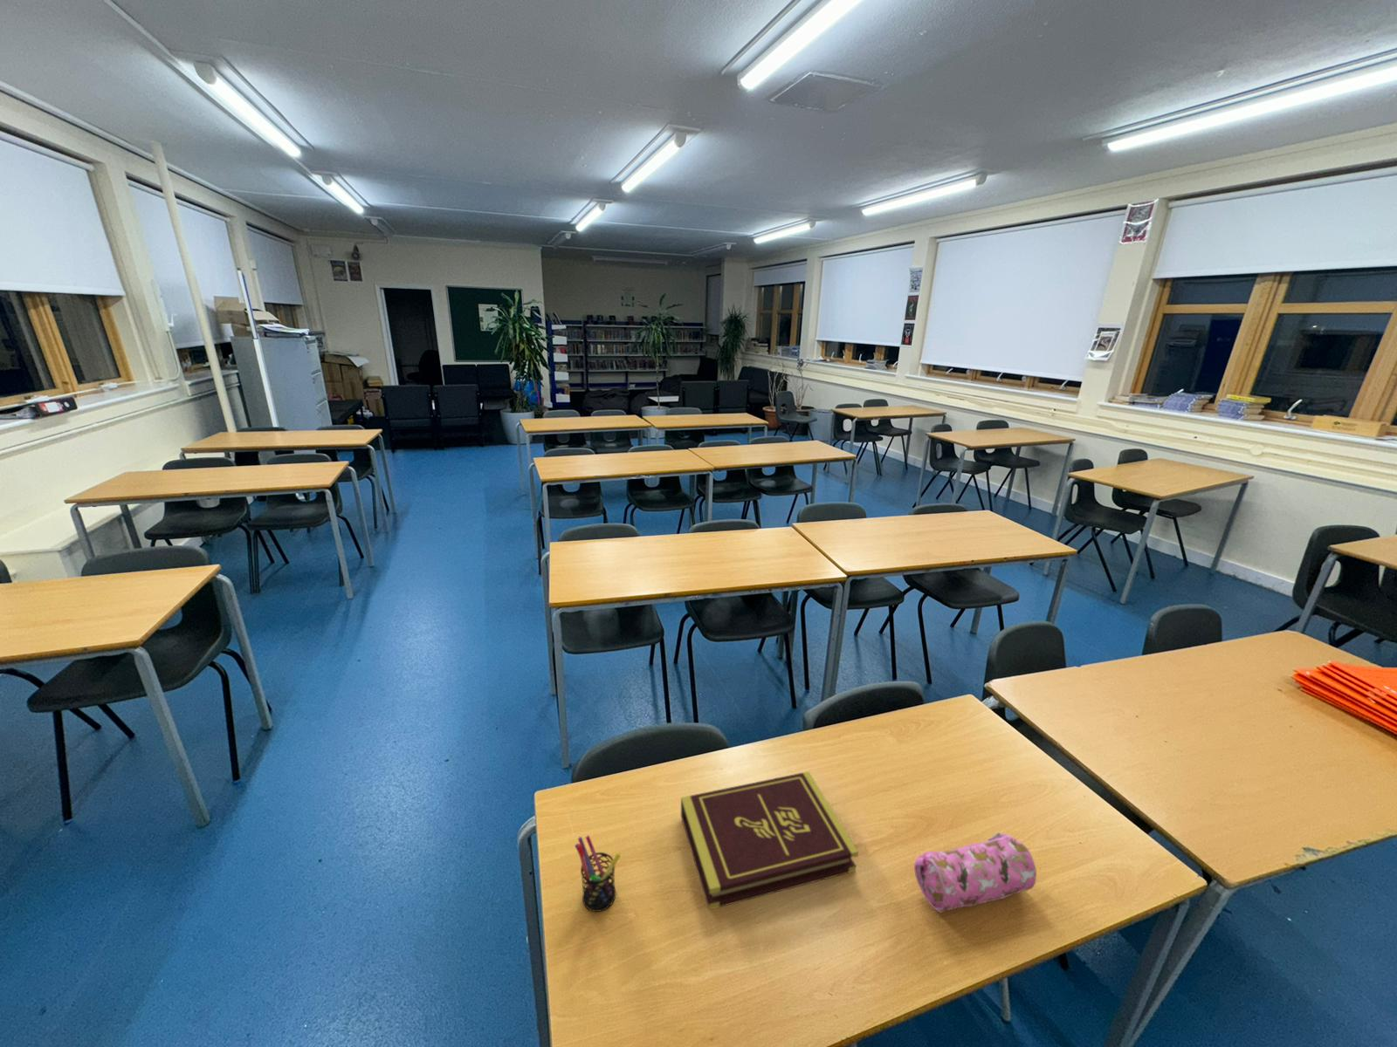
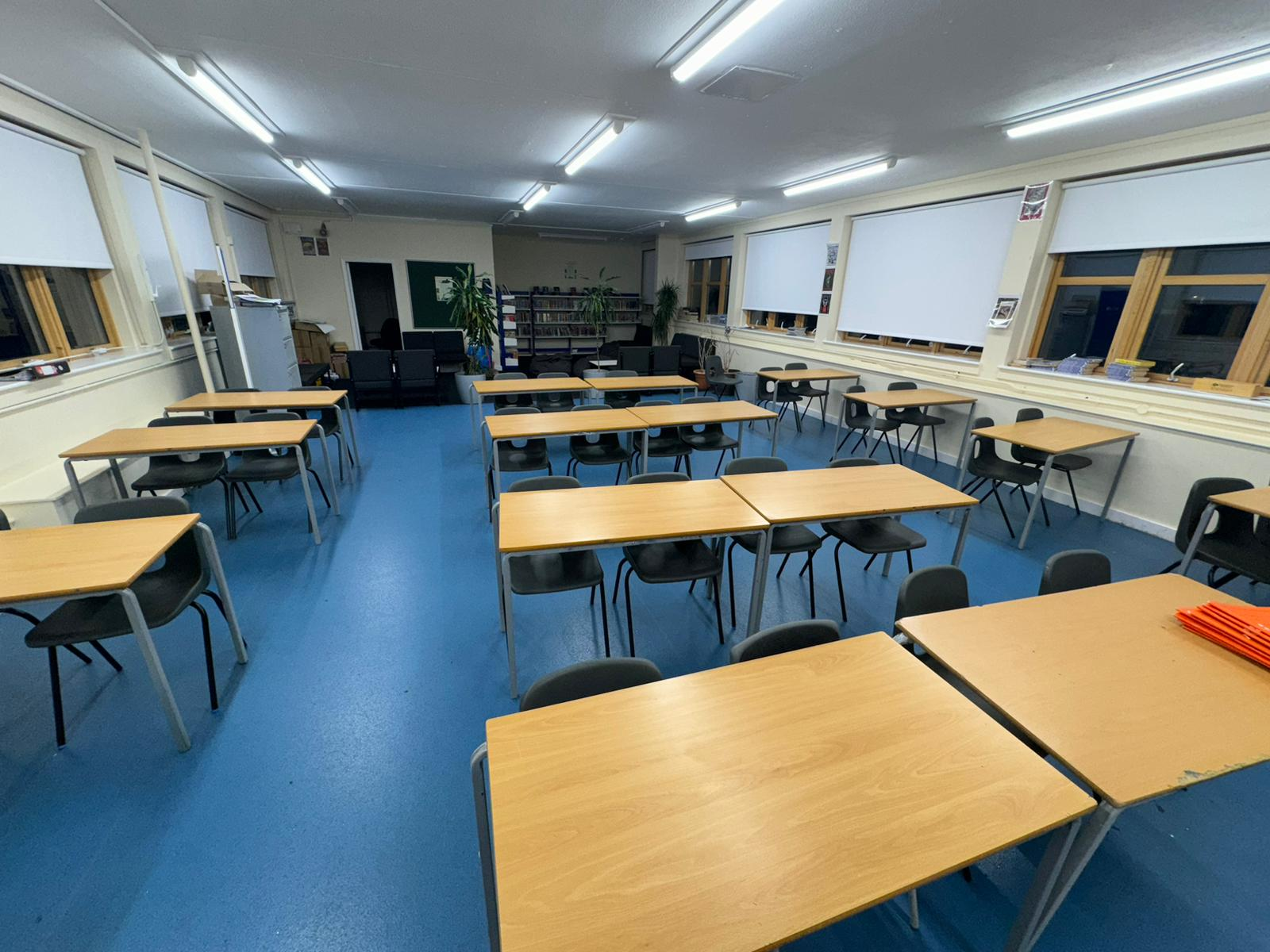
- book [680,771,859,911]
- pencil case [913,831,1037,914]
- pen holder [573,834,622,913]
